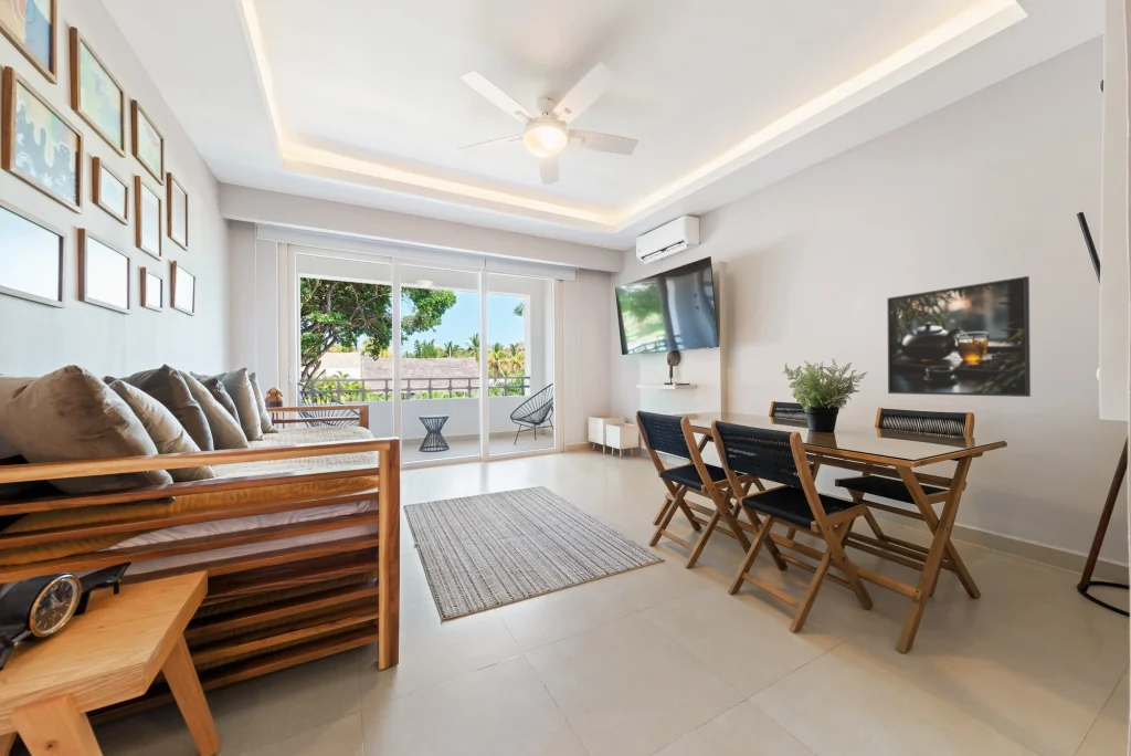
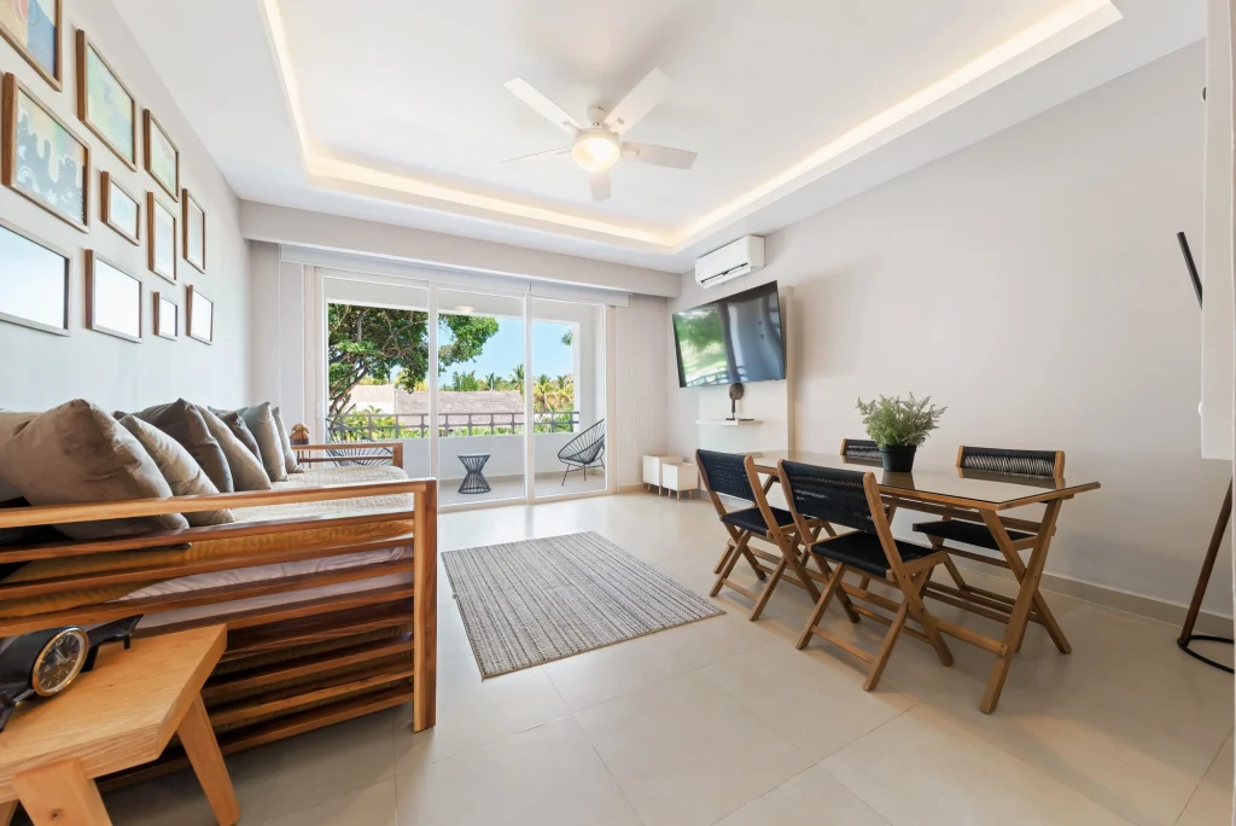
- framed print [886,275,1032,398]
